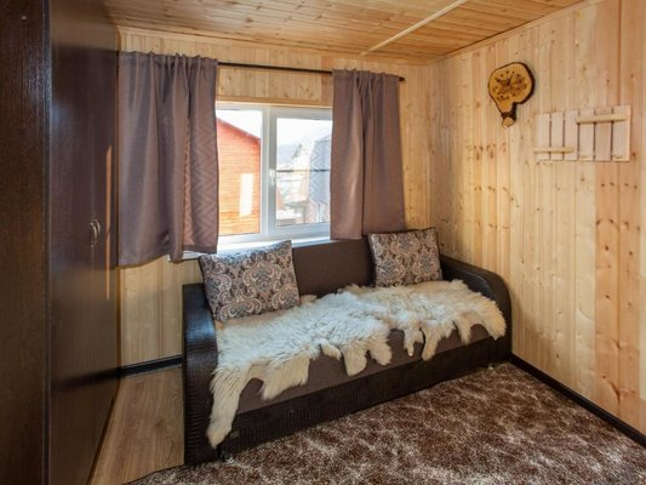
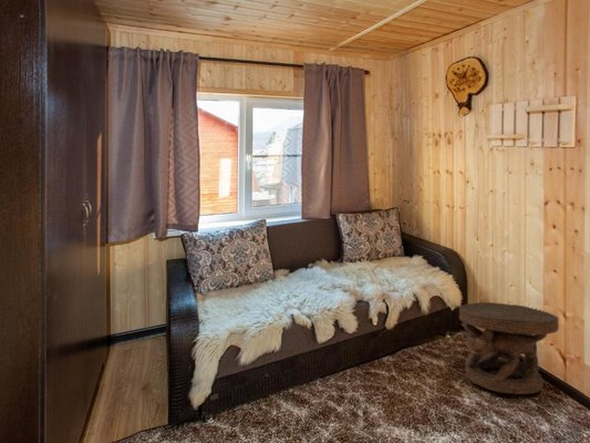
+ carved stool [458,301,560,395]
